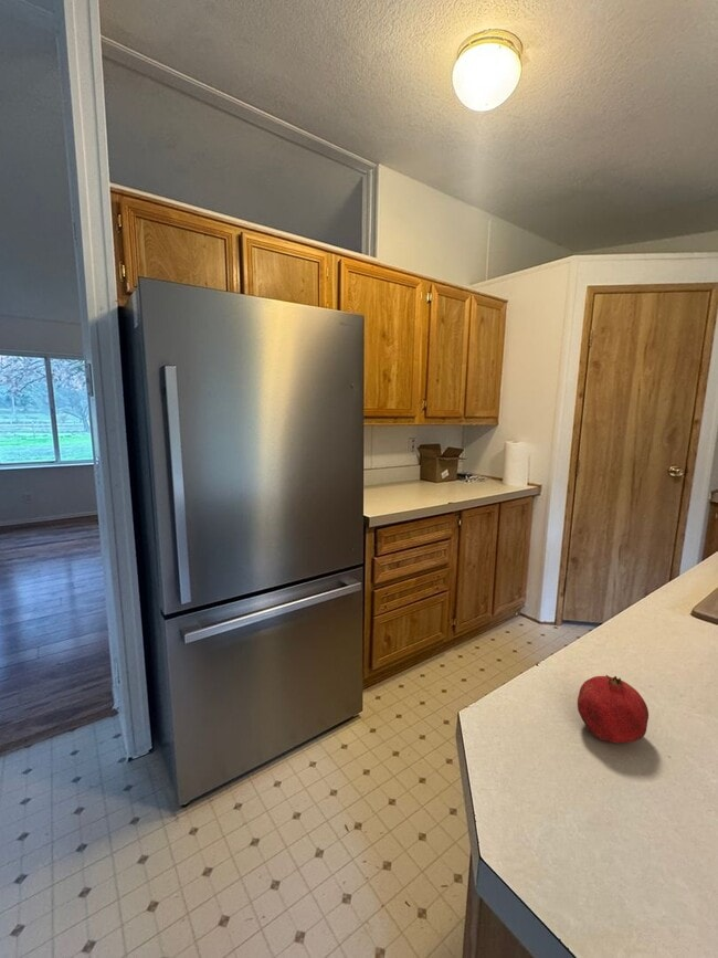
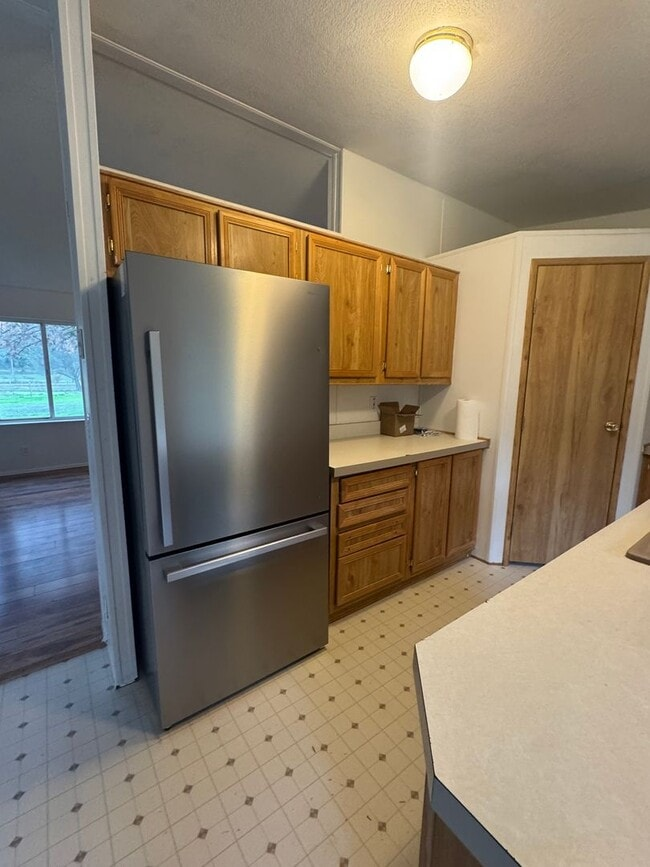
- fruit [577,674,650,744]
